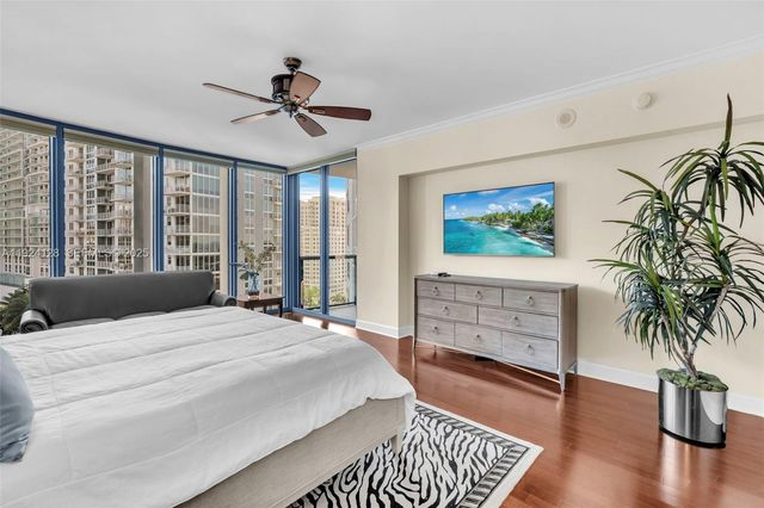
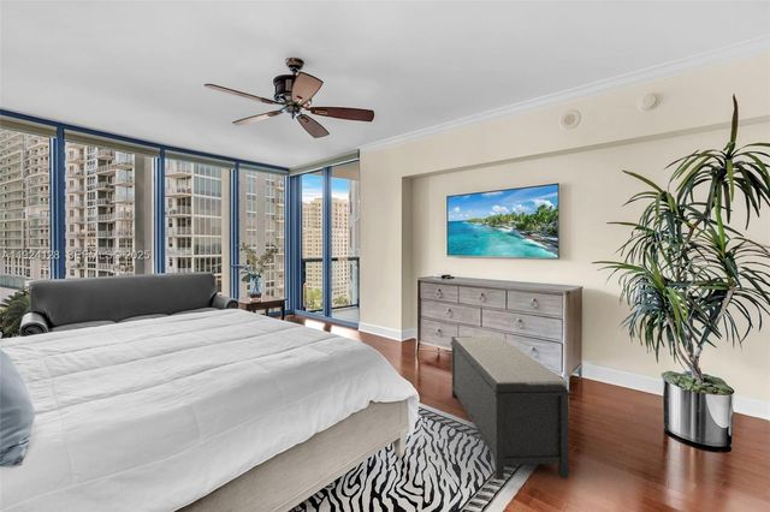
+ bench [449,335,573,481]
